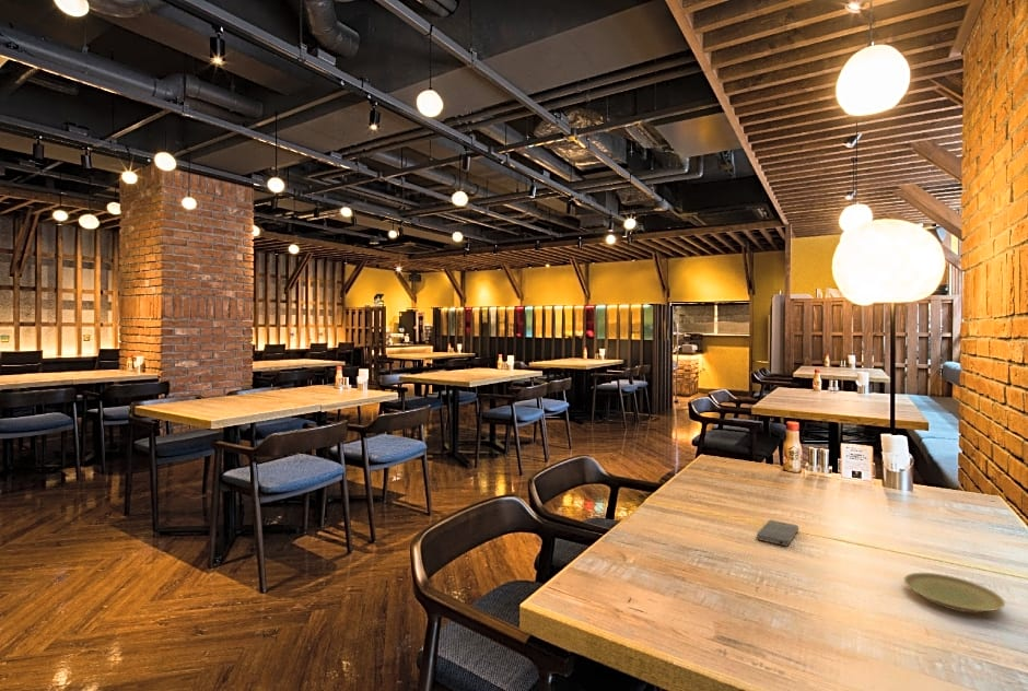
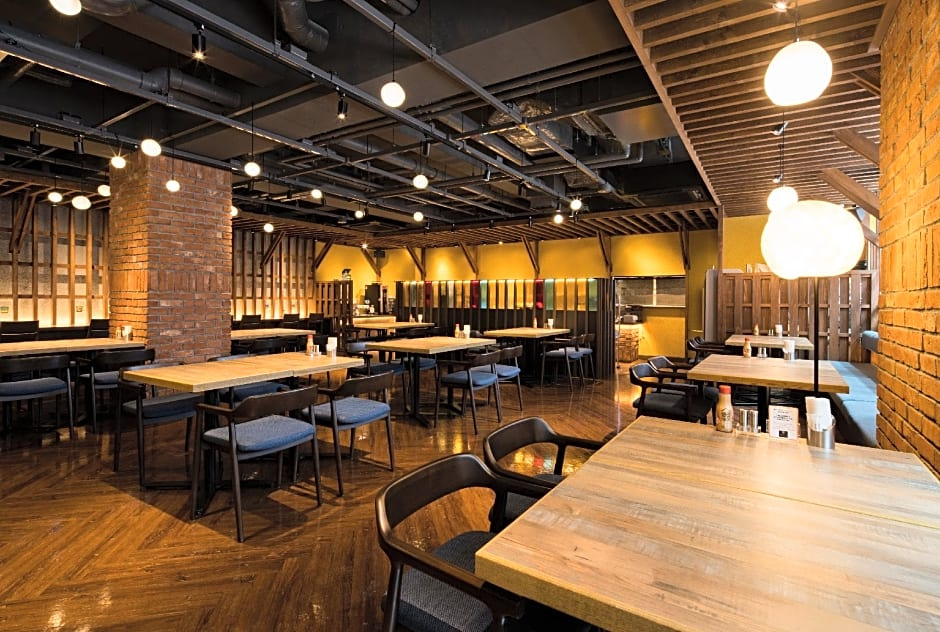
- smartphone [756,519,799,547]
- plate [902,572,1006,613]
